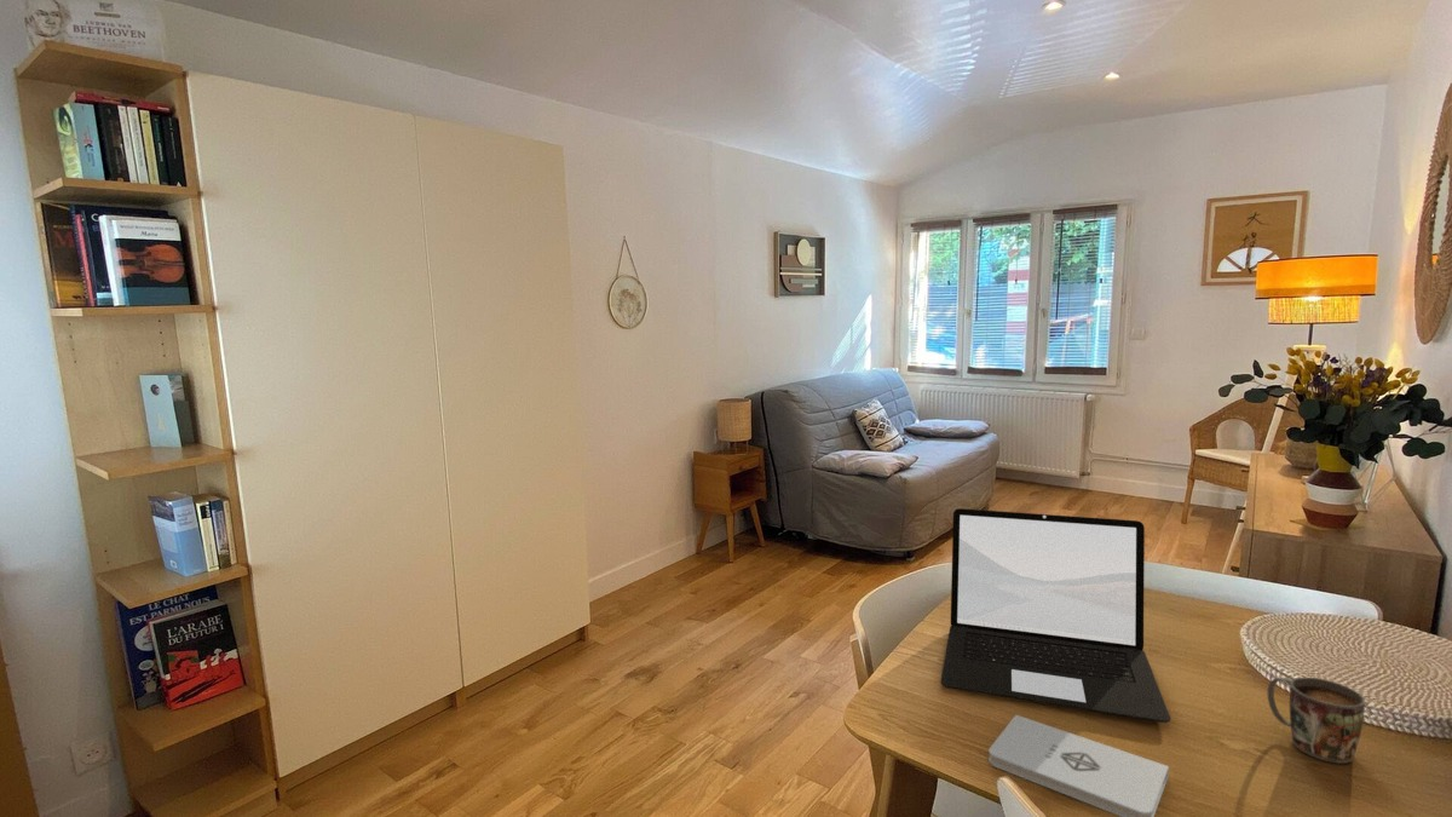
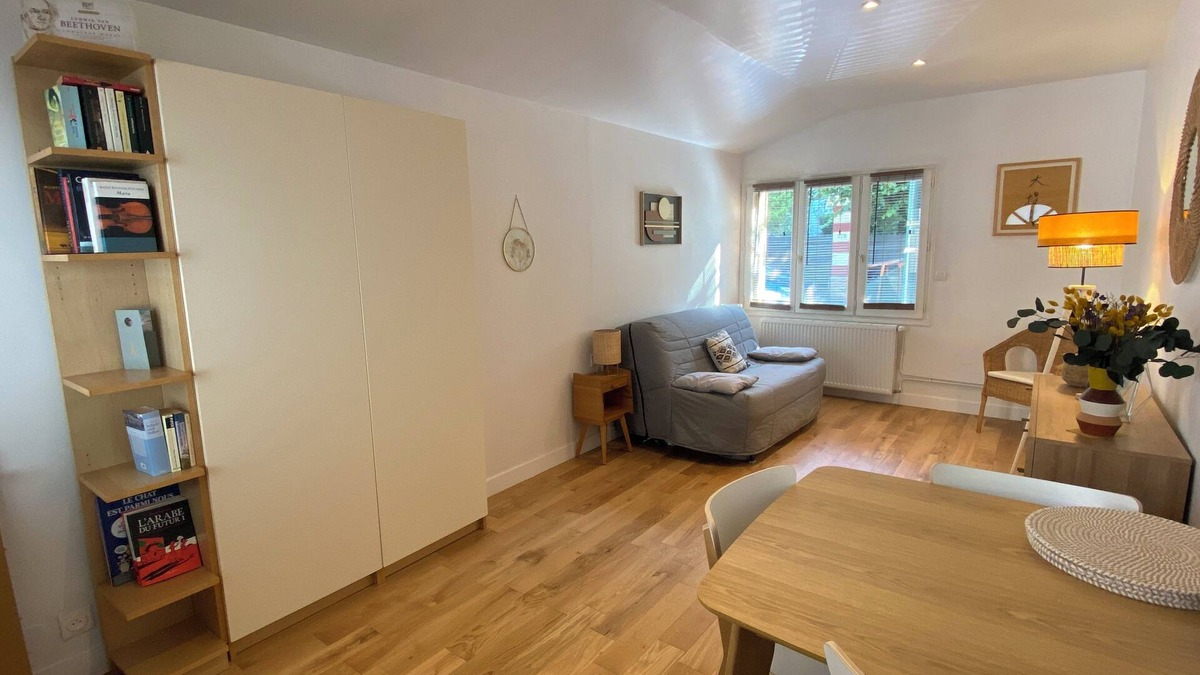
- laptop [939,507,1171,724]
- mug [1266,675,1366,765]
- notepad [987,714,1170,817]
